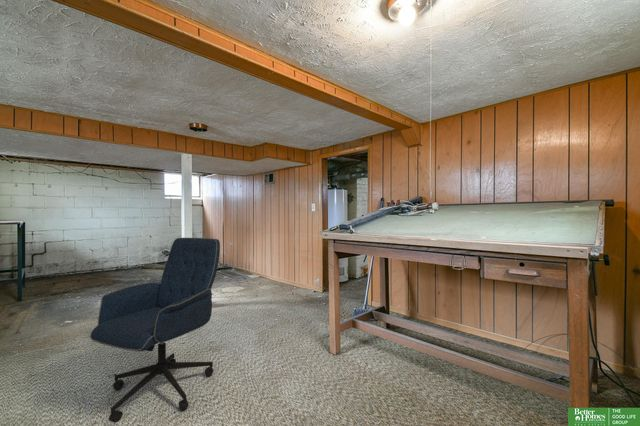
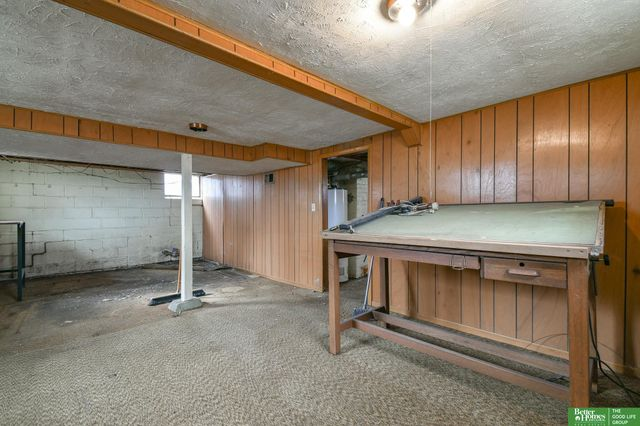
- office chair [89,237,221,424]
